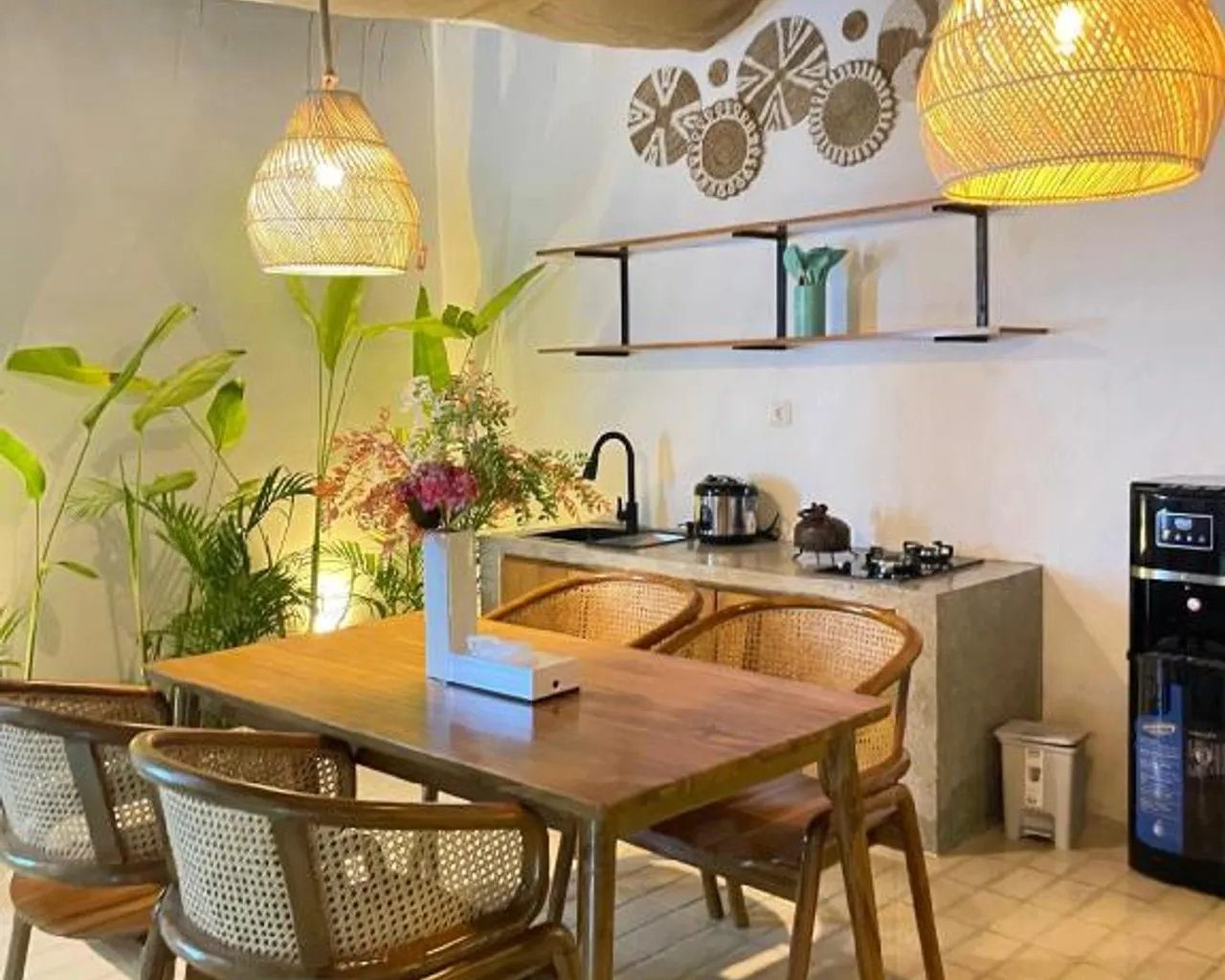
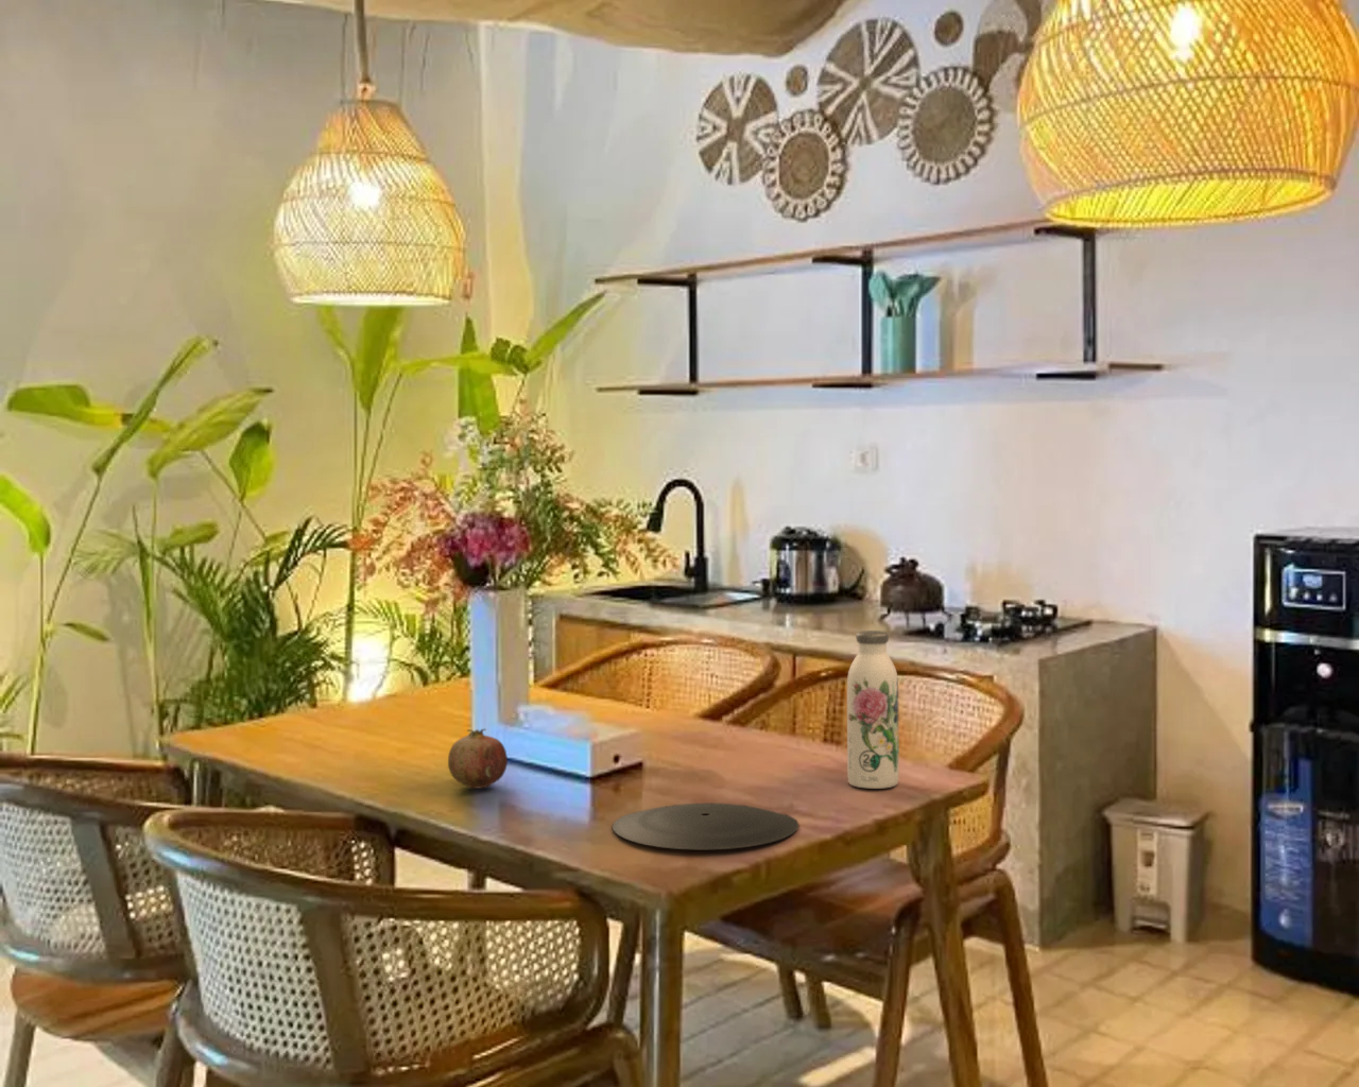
+ fruit [447,728,508,790]
+ water bottle [846,630,901,790]
+ plate [611,803,800,851]
